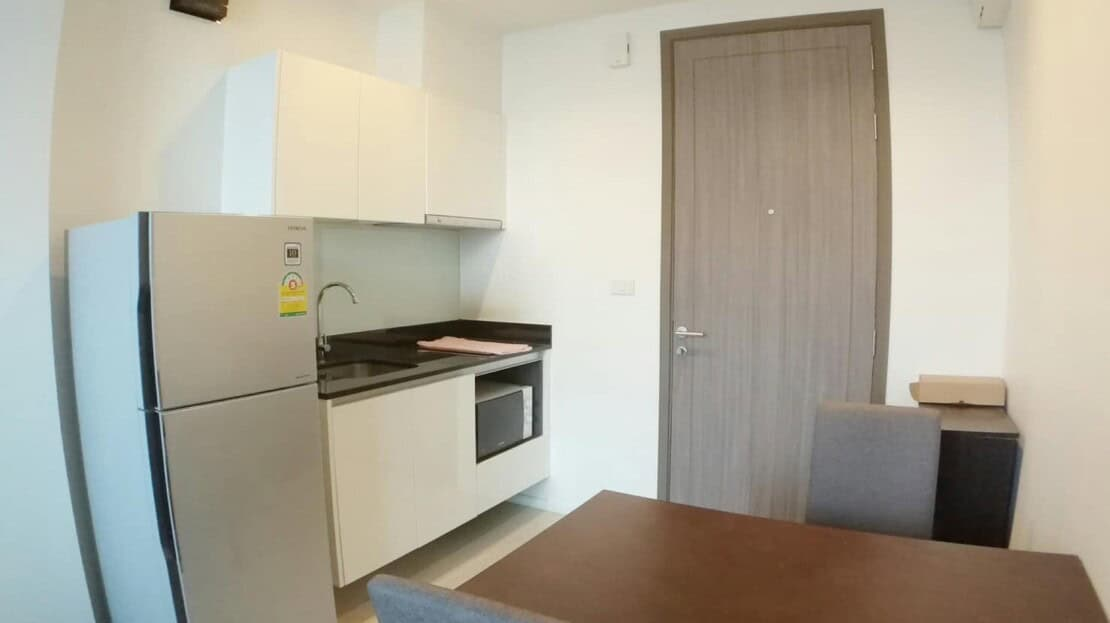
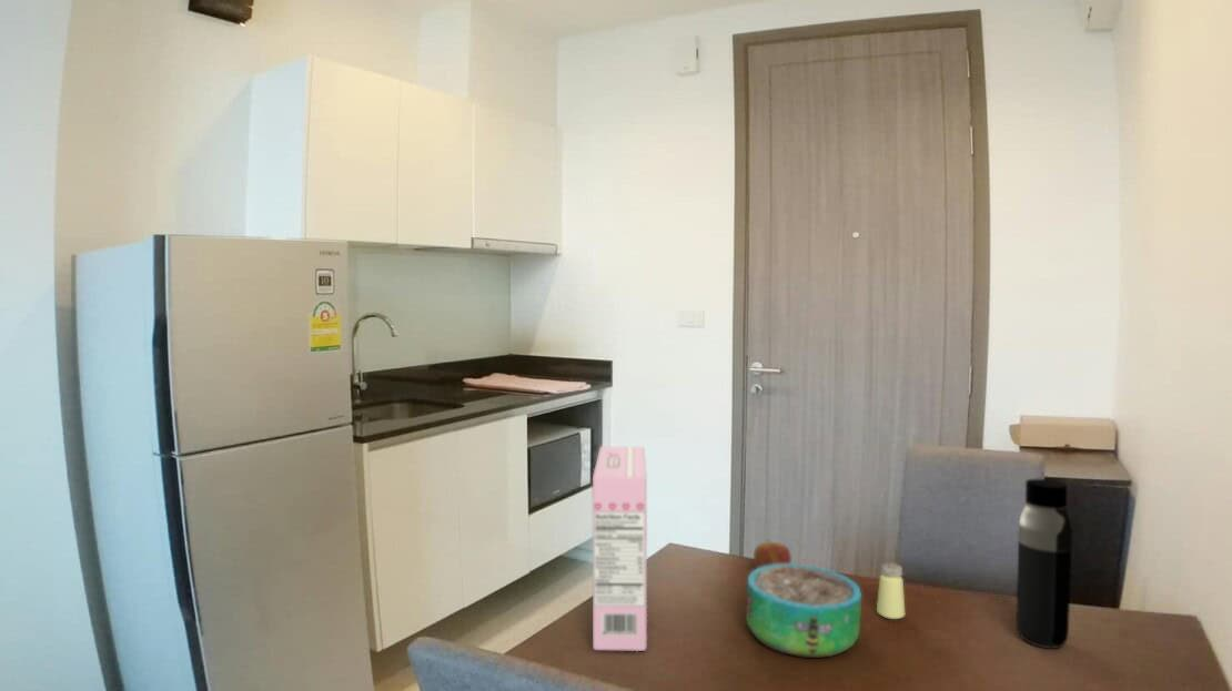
+ cereal box [592,445,648,652]
+ decorative bowl [745,562,862,659]
+ water bottle [1016,478,1073,650]
+ saltshaker [876,561,906,620]
+ apple [753,538,792,569]
